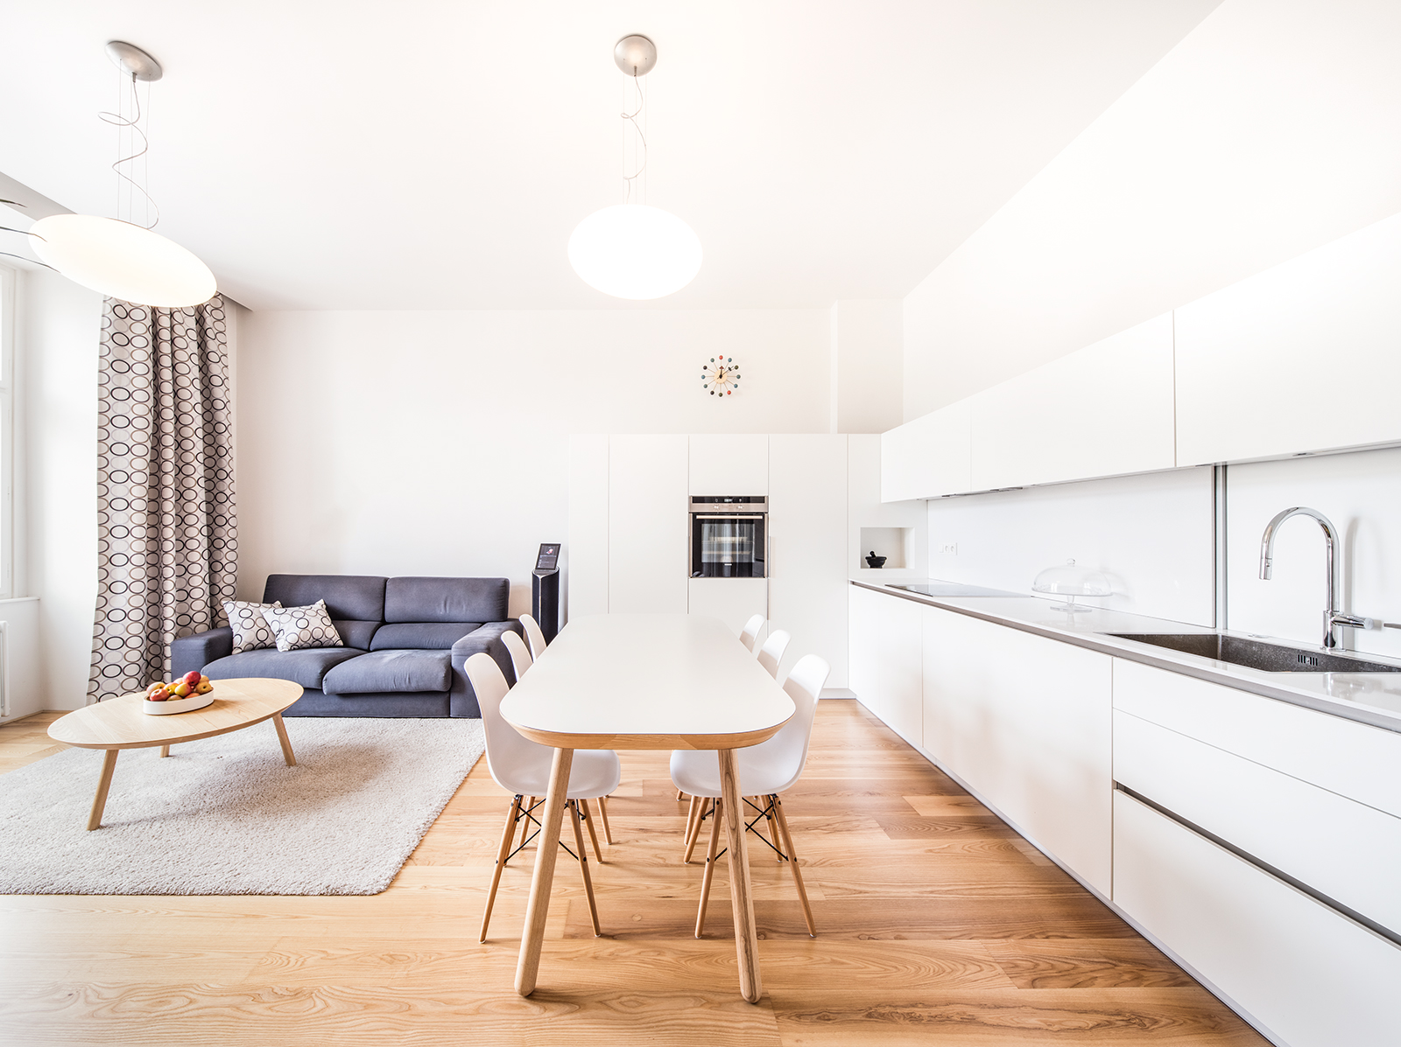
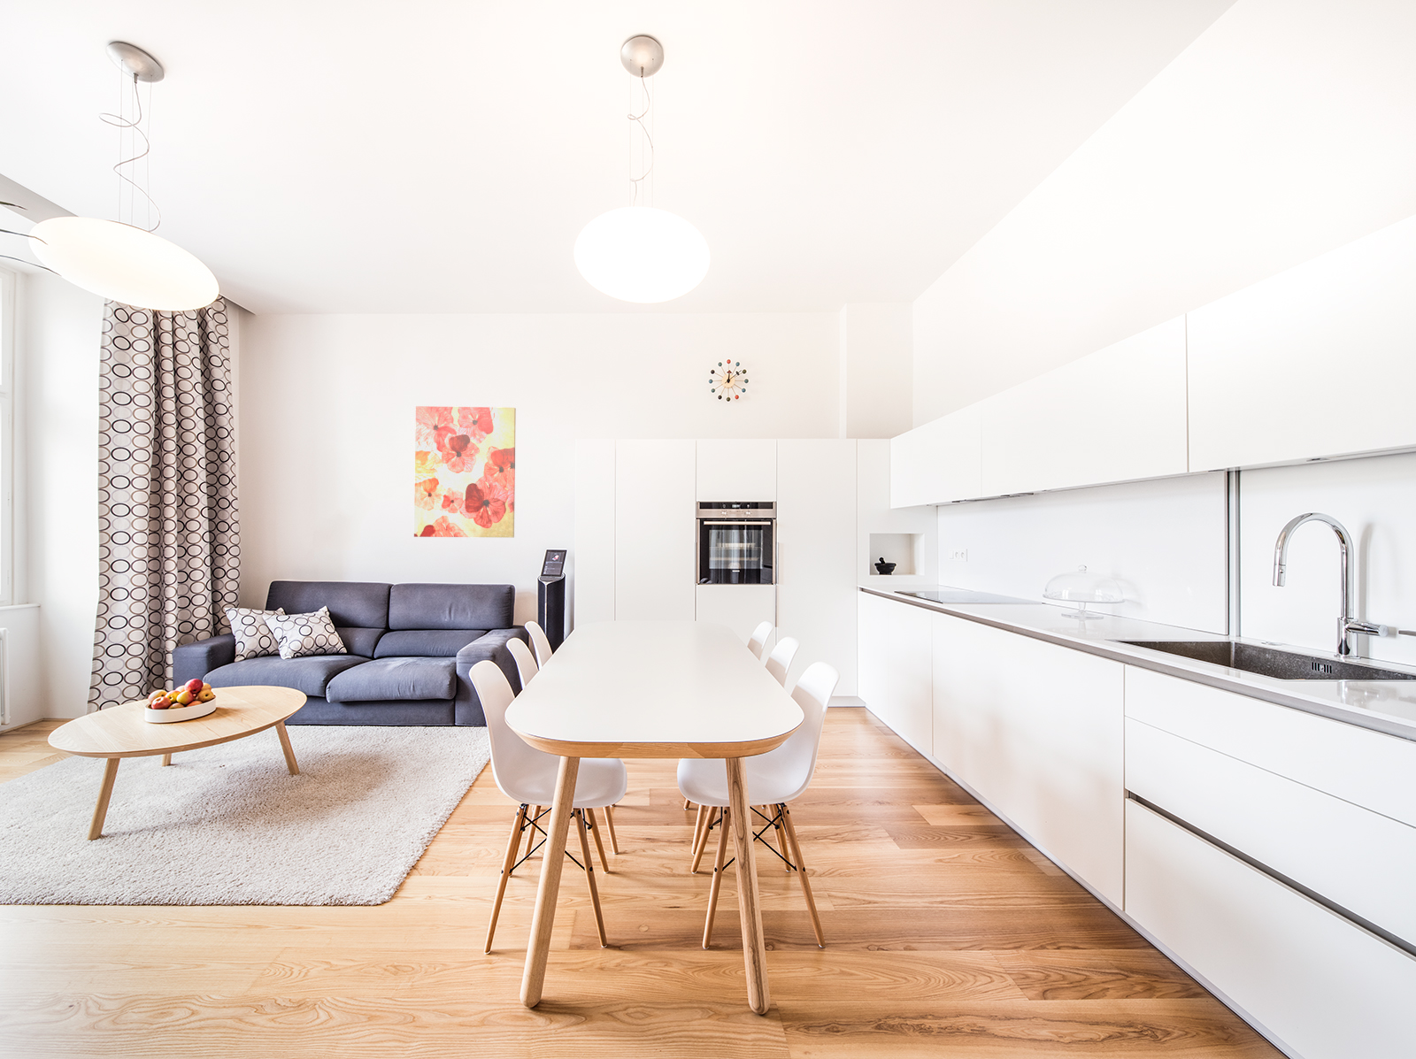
+ wall art [414,405,517,538]
